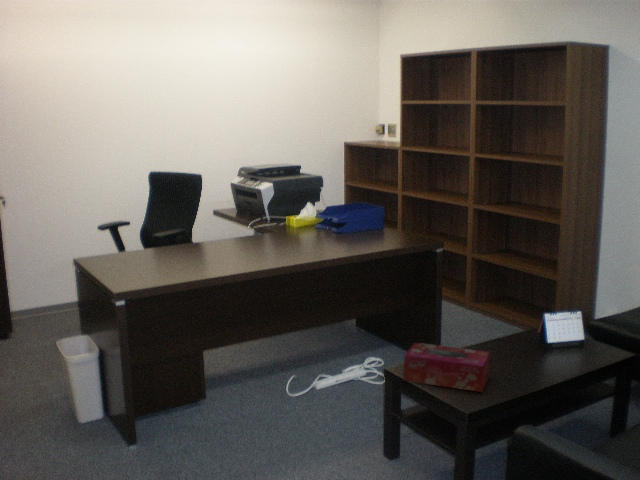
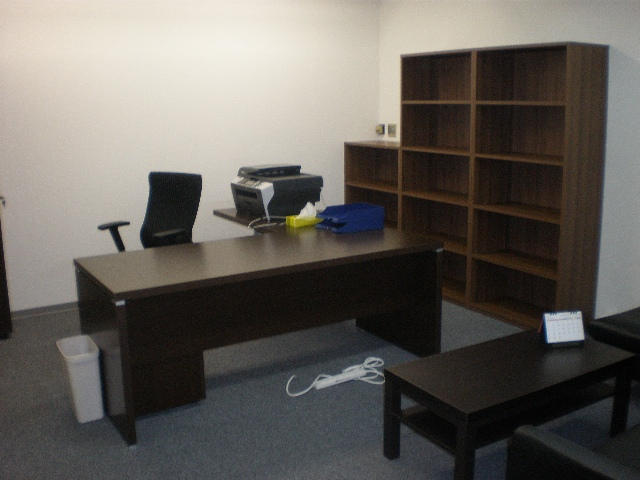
- tissue box [403,342,491,393]
